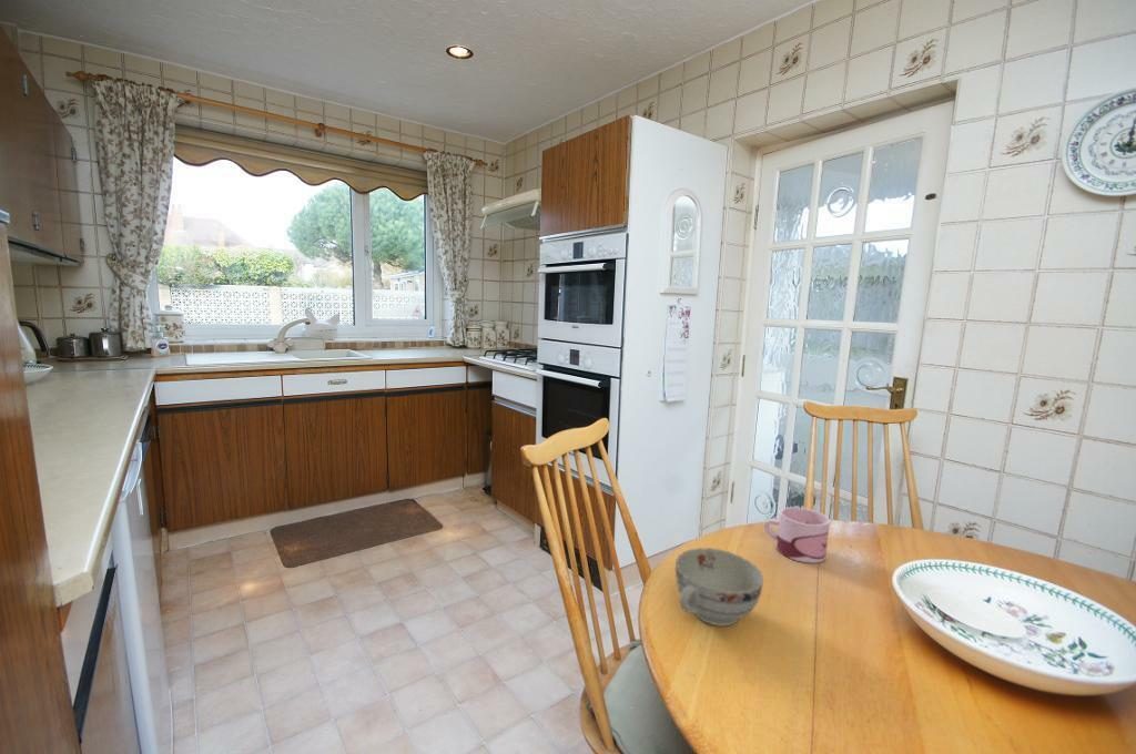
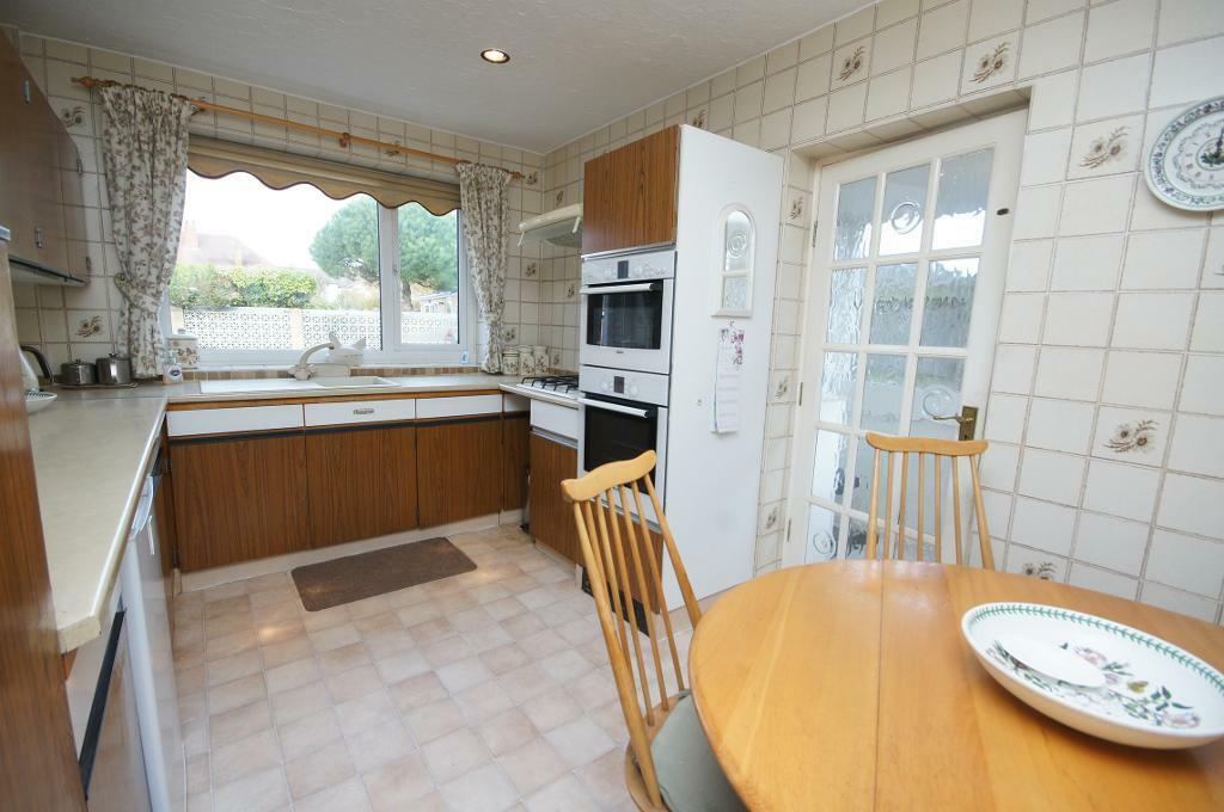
- mug [763,506,831,564]
- teacup [674,547,764,628]
